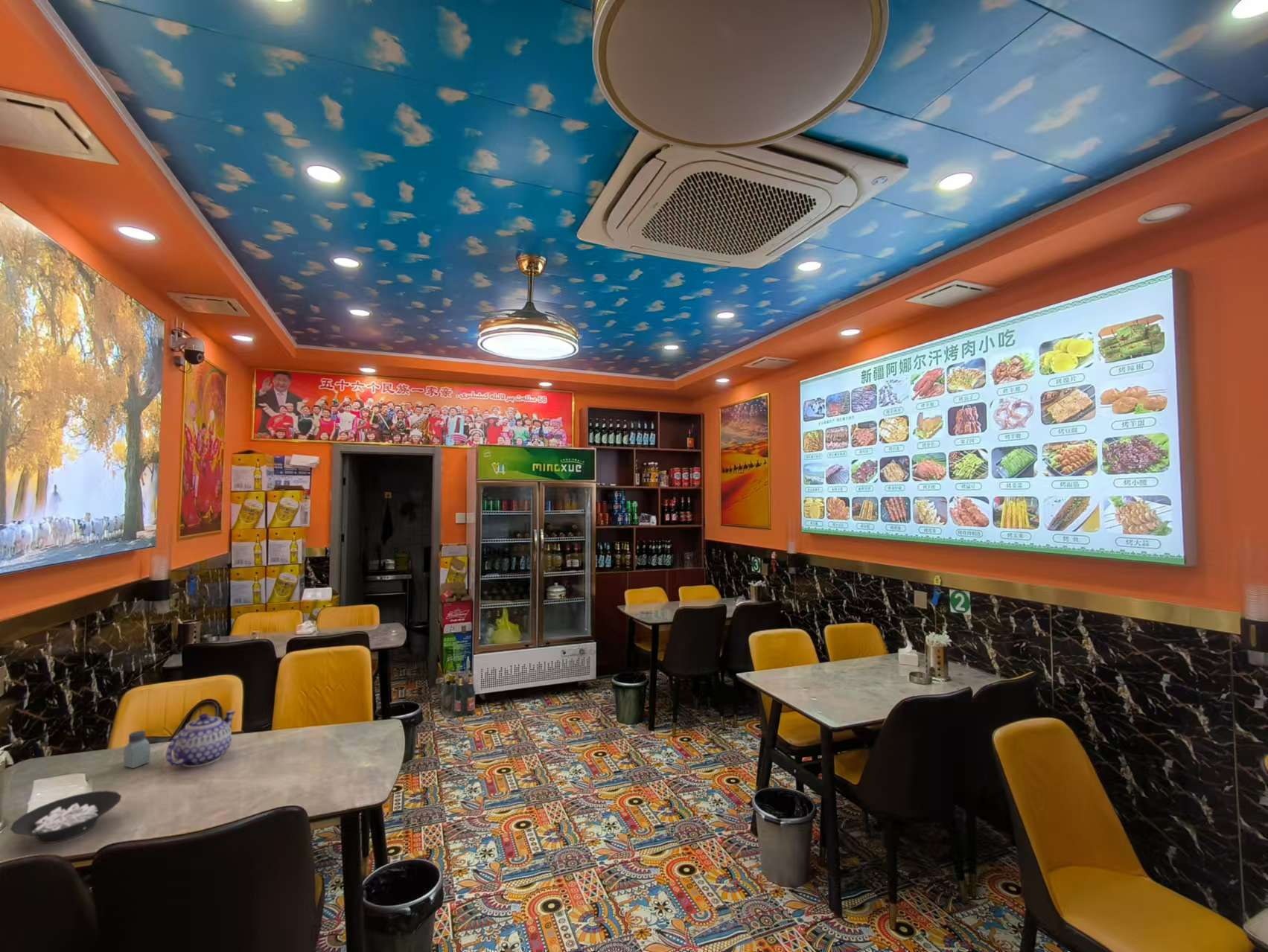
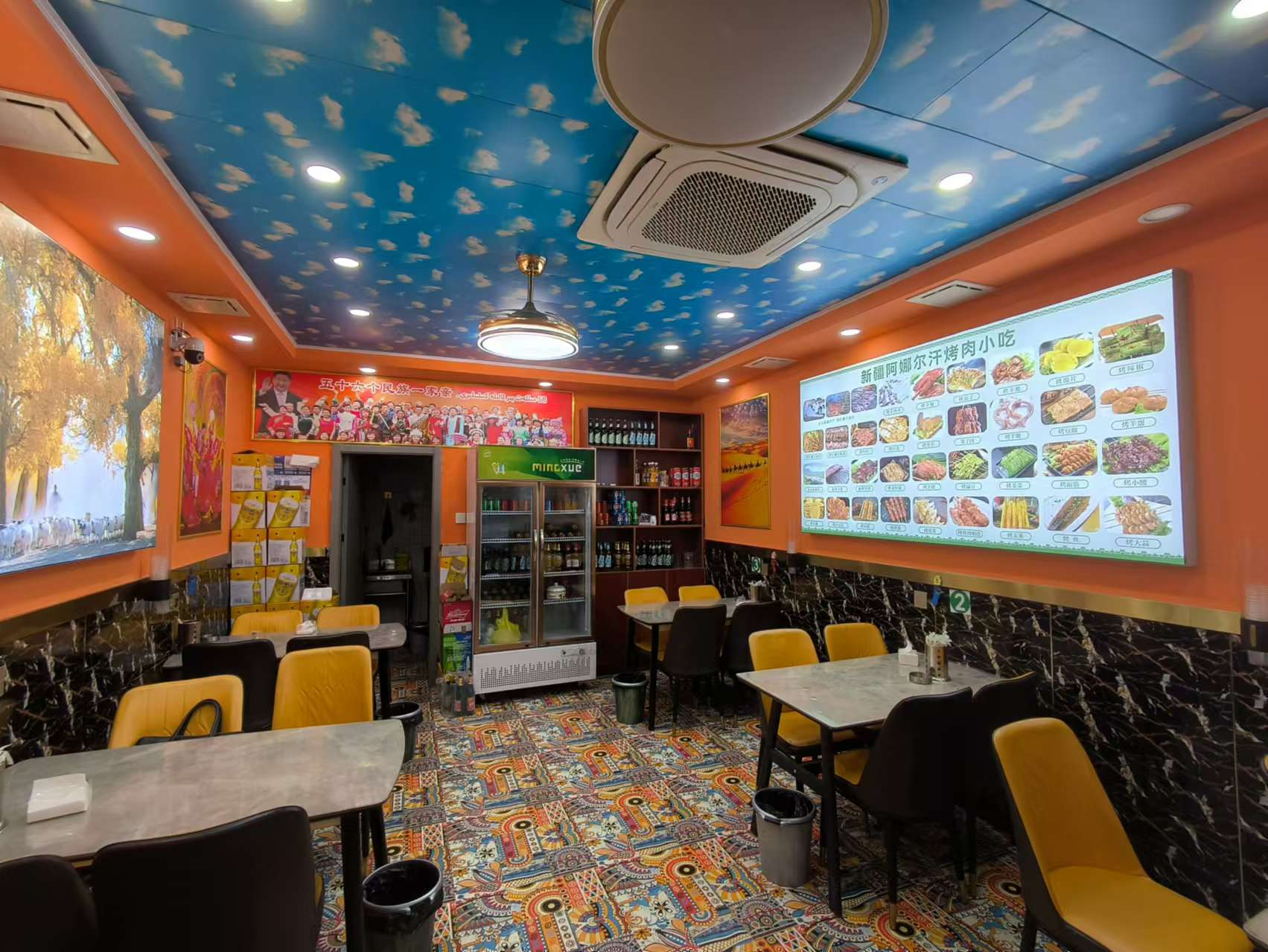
- teapot [165,710,237,768]
- cereal bowl [10,790,122,844]
- saltshaker [123,729,151,769]
